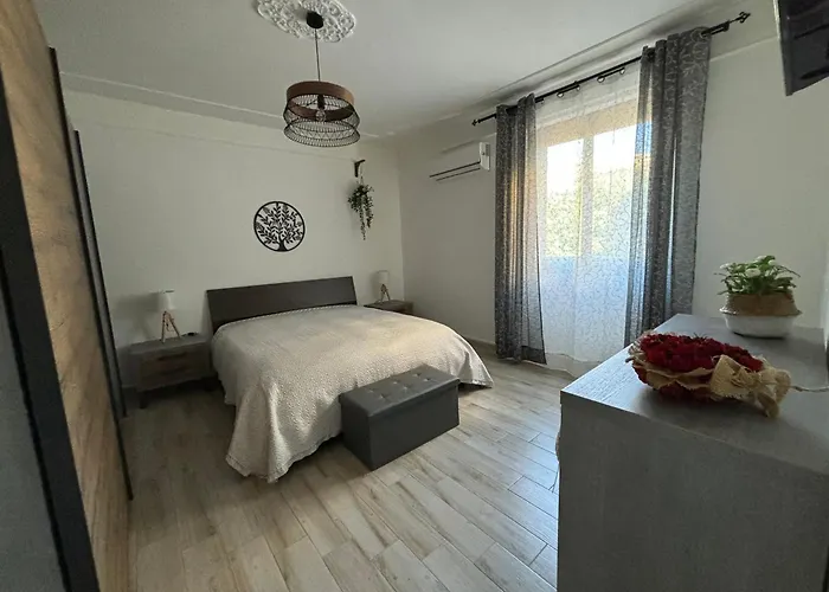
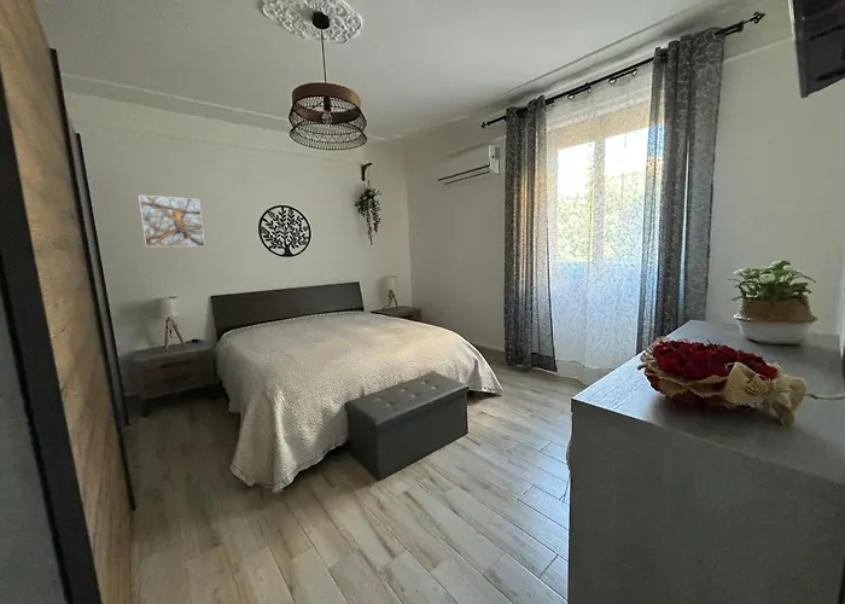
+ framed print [138,194,206,248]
